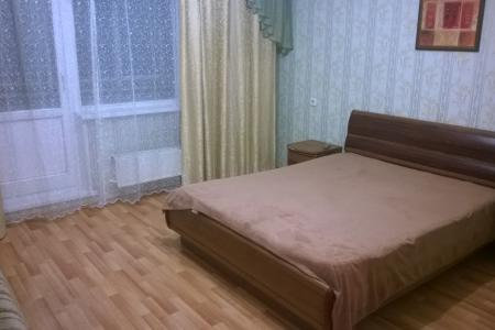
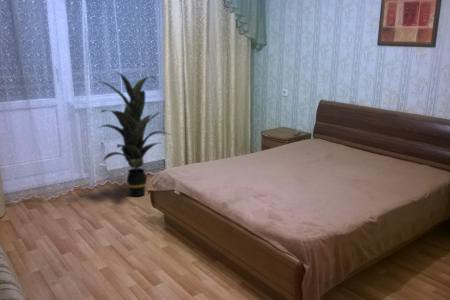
+ indoor plant [96,70,171,197]
